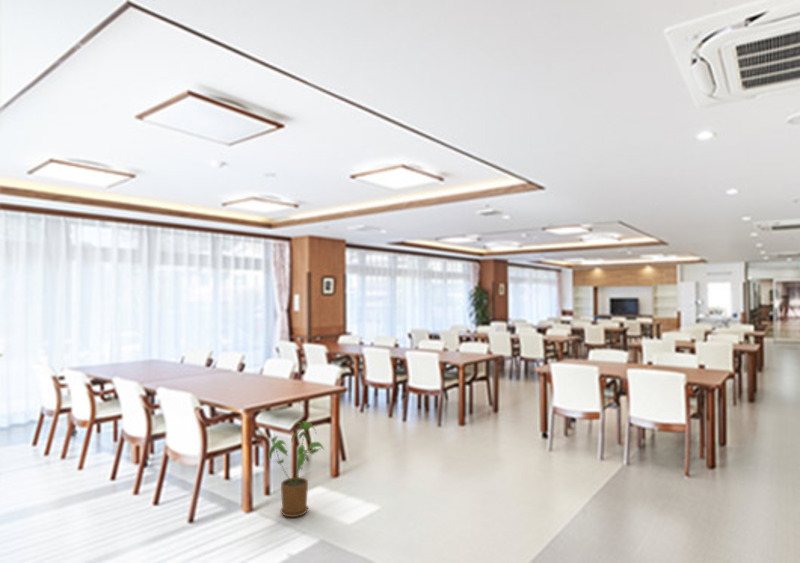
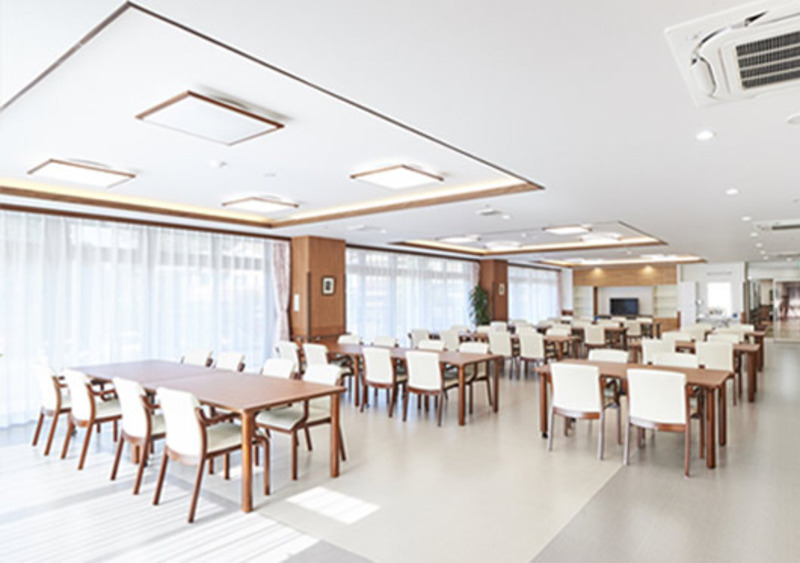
- house plant [267,420,326,518]
